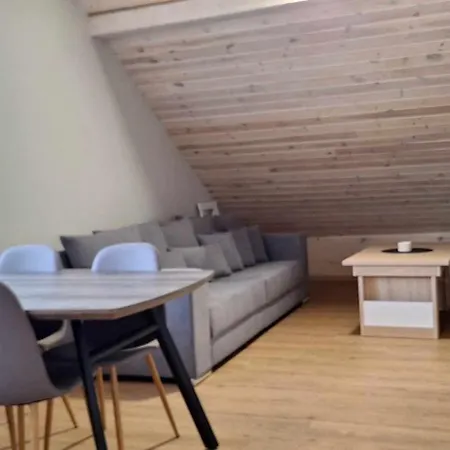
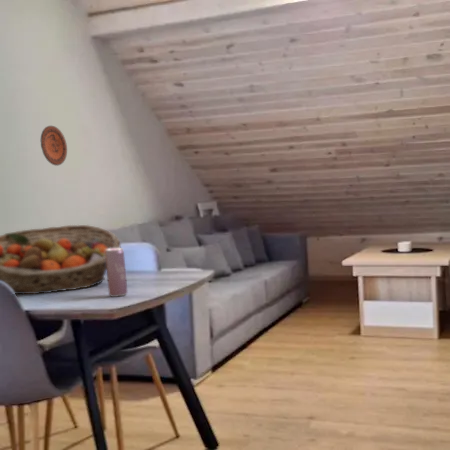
+ beverage can [105,247,129,298]
+ fruit basket [0,224,121,295]
+ decorative plate [40,125,68,167]
